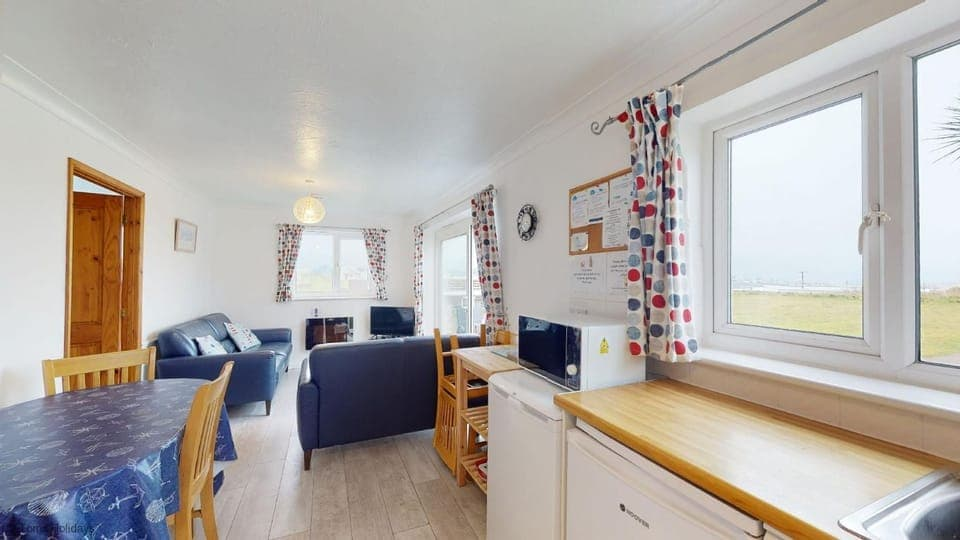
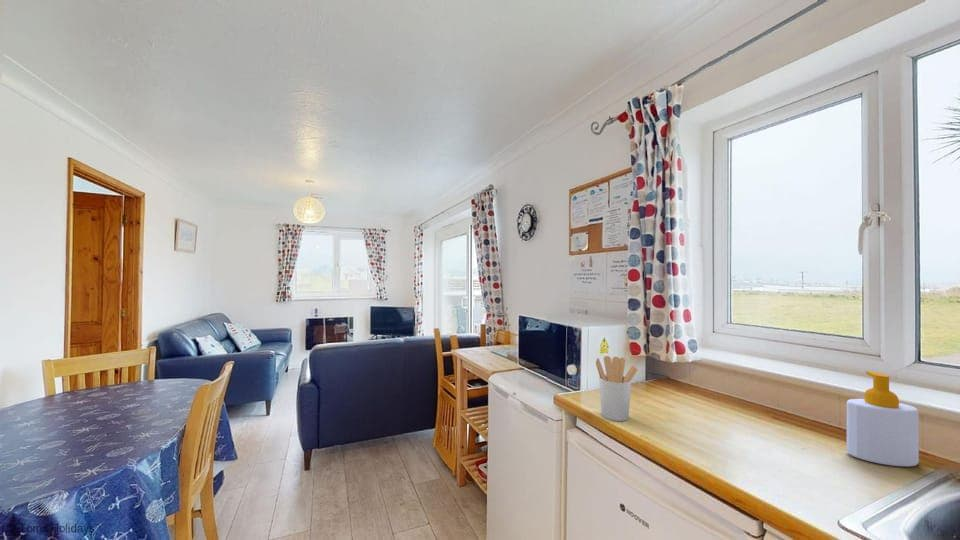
+ soap bottle [845,370,920,468]
+ utensil holder [595,355,638,422]
